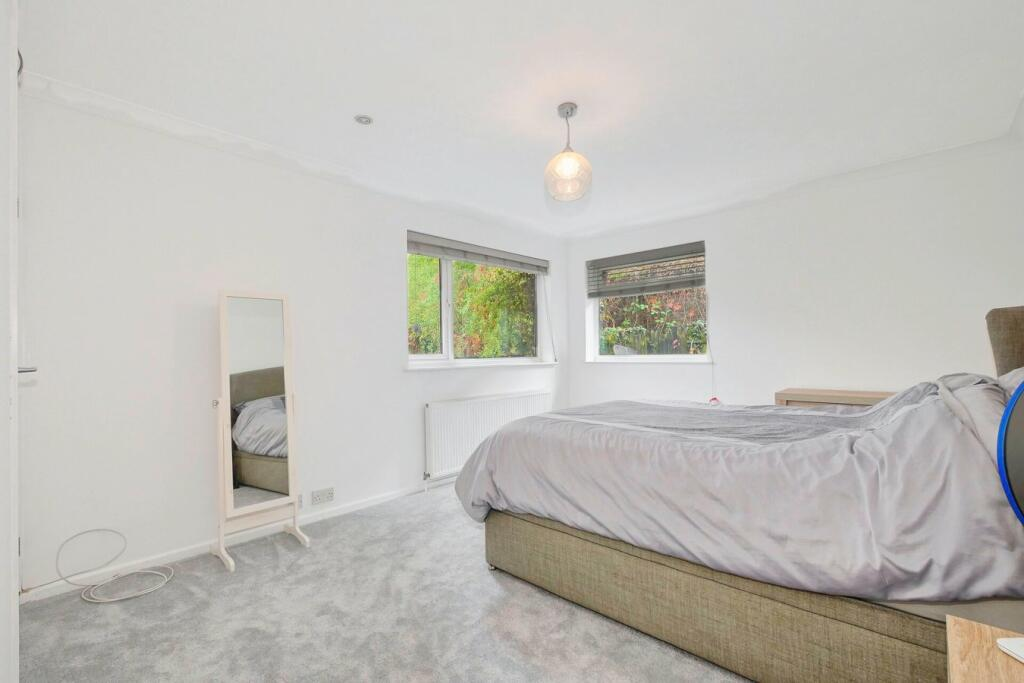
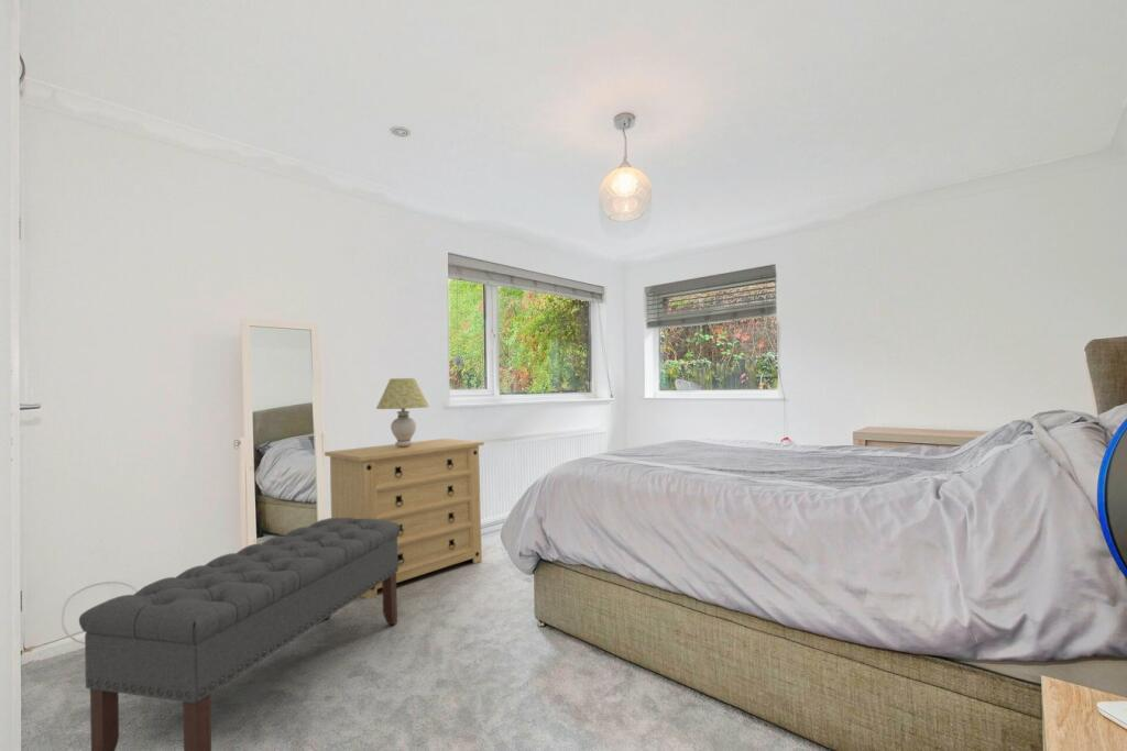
+ bench [78,517,401,751]
+ dresser [324,438,485,599]
+ table lamp [375,377,430,446]
